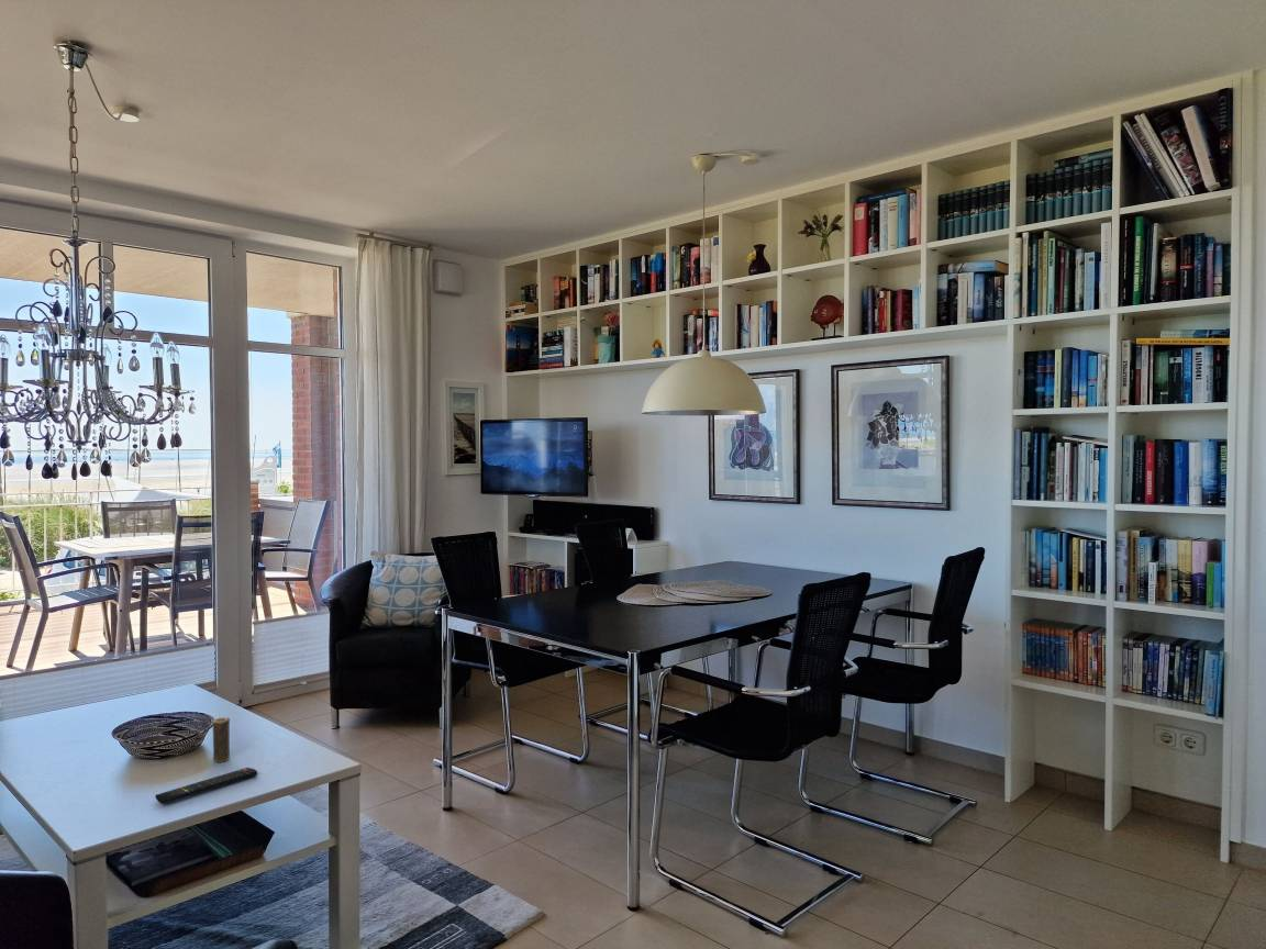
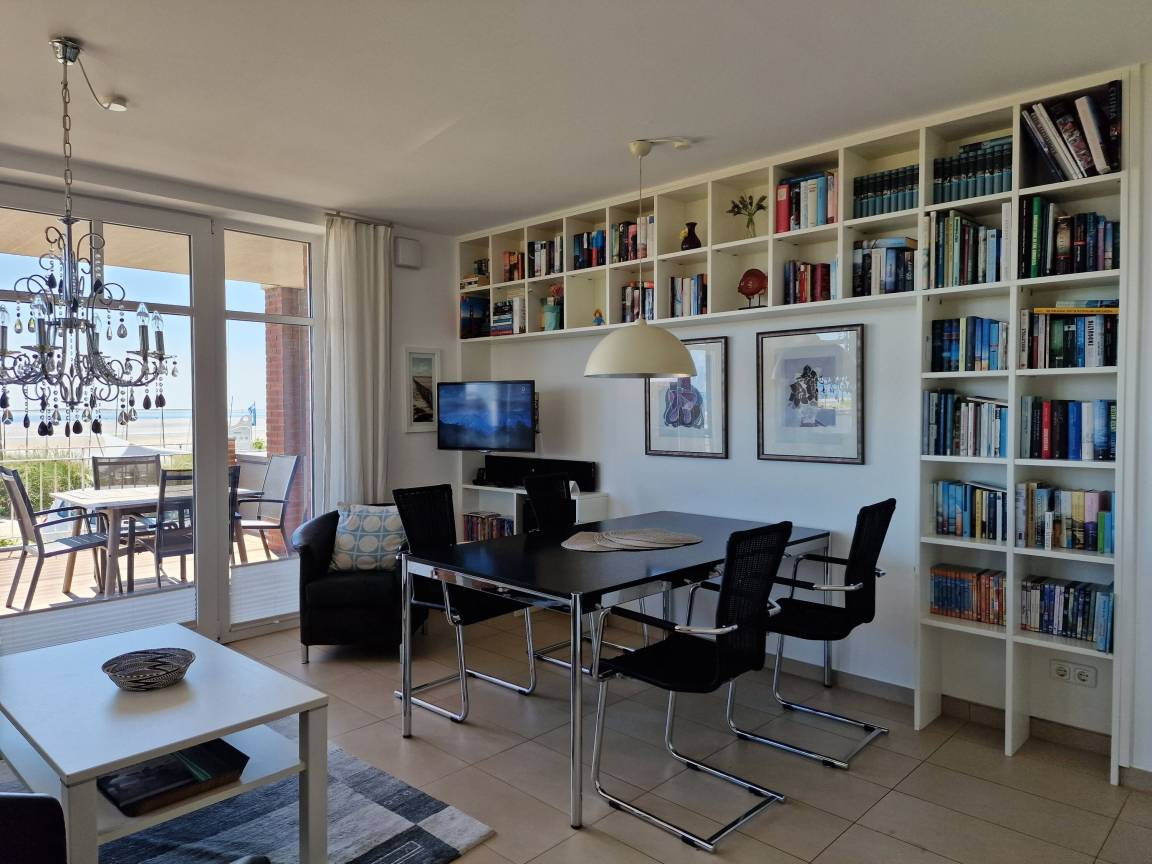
- candle [211,716,231,763]
- remote control [154,767,258,805]
